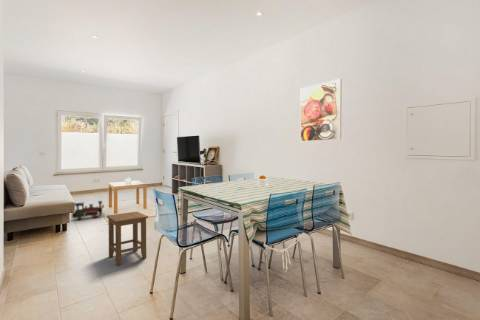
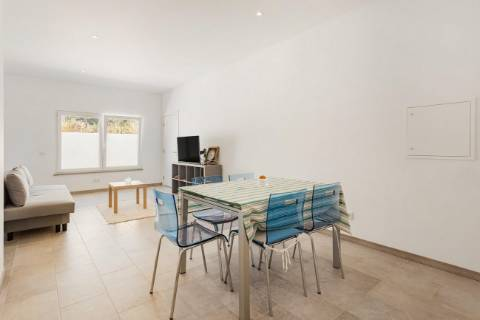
- stool [106,211,149,266]
- toy train [71,200,106,221]
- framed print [299,78,342,143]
